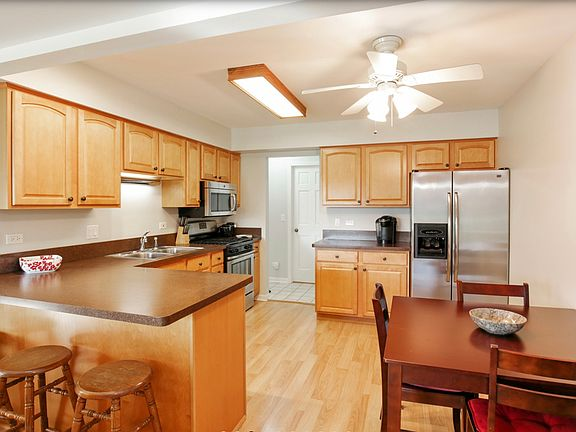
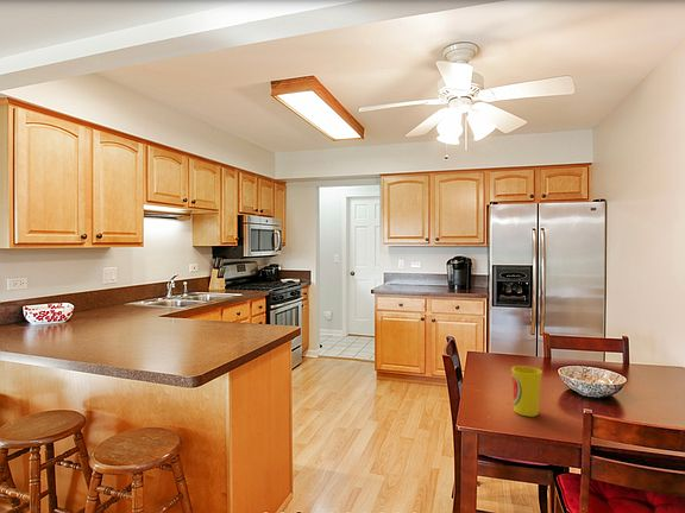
+ cup [510,365,542,418]
